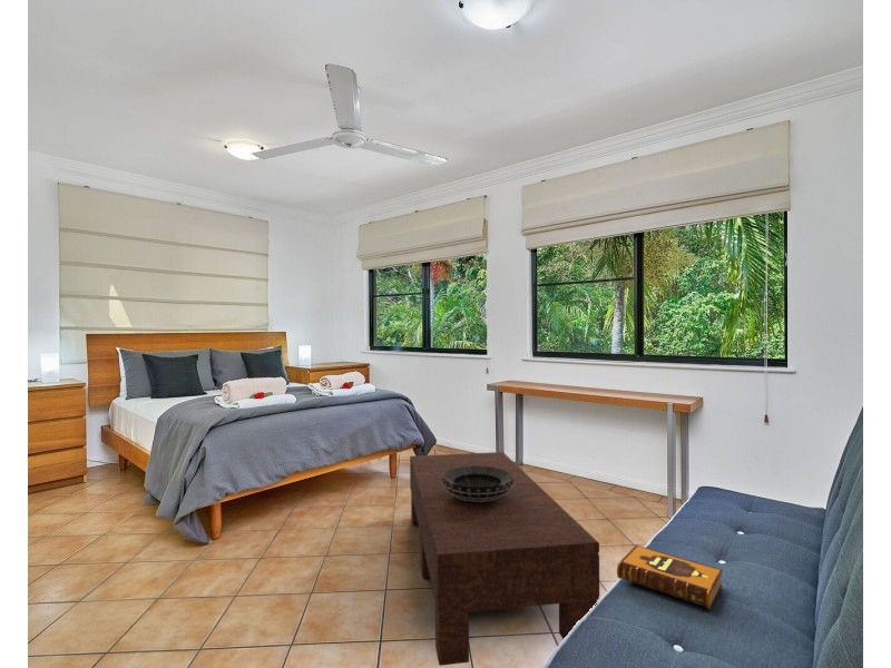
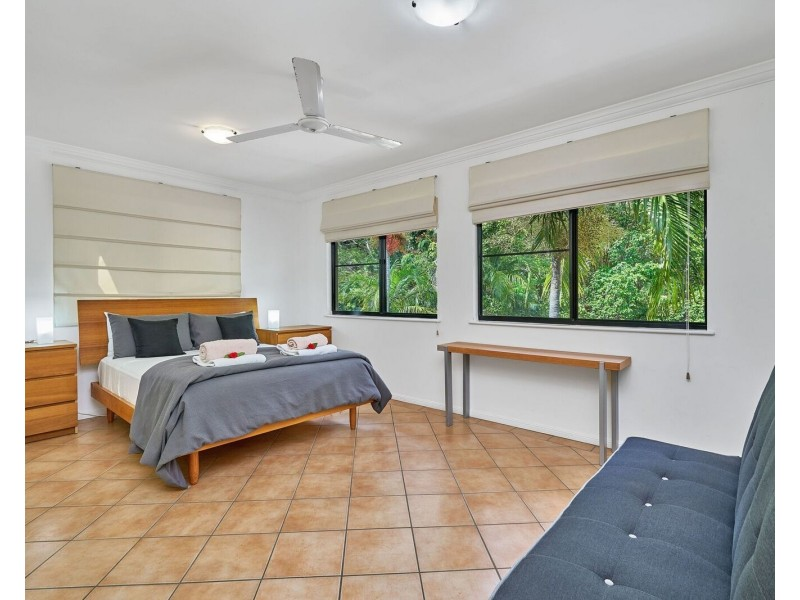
- coffee table [409,451,600,667]
- hardback book [616,544,724,610]
- decorative bowl [441,465,515,502]
